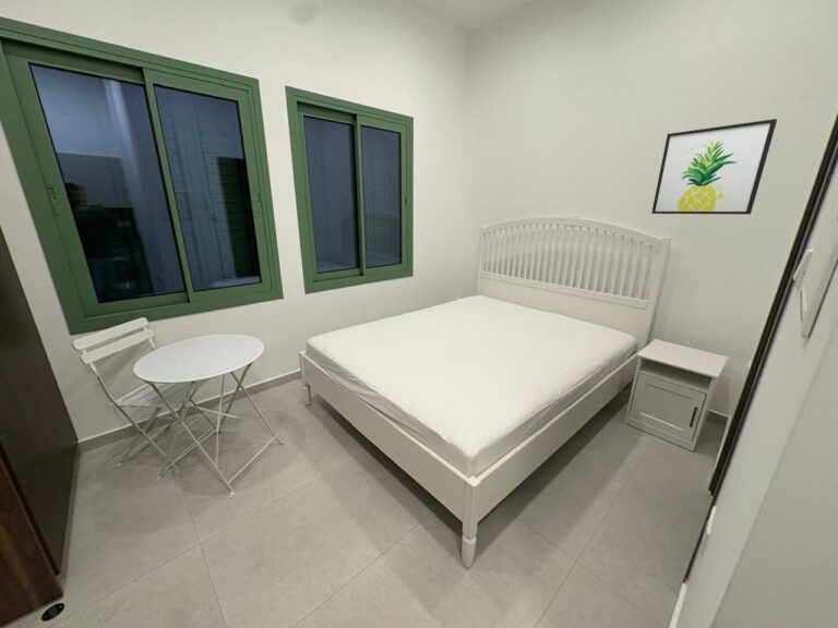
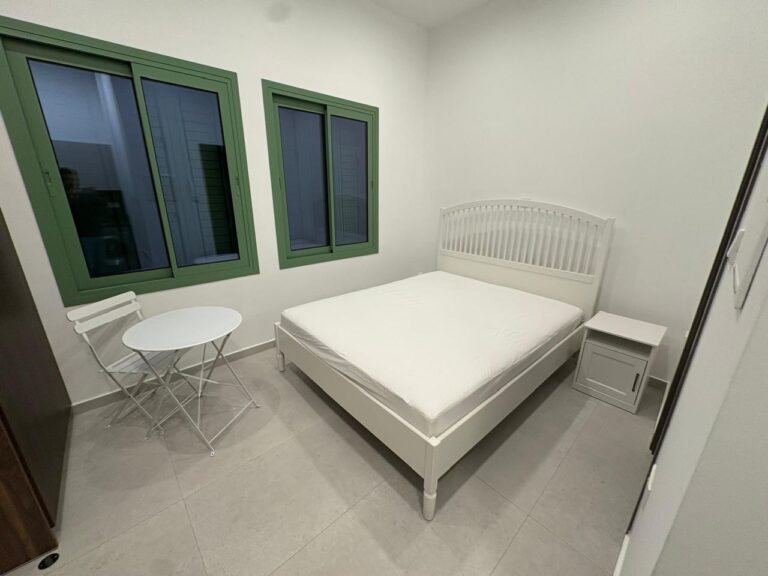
- wall art [650,118,778,216]
